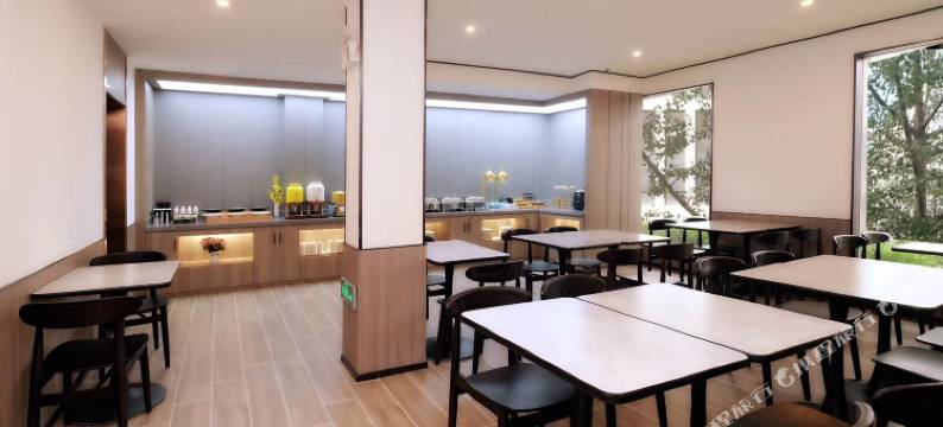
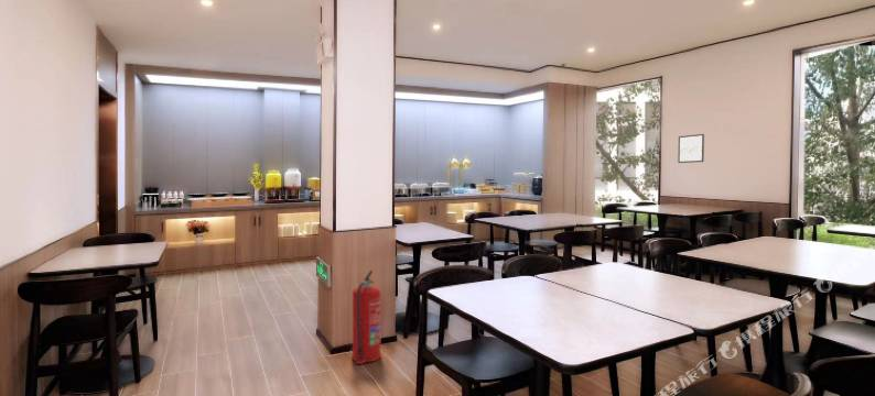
+ wall art [677,133,705,164]
+ fire extinguisher [350,270,382,365]
